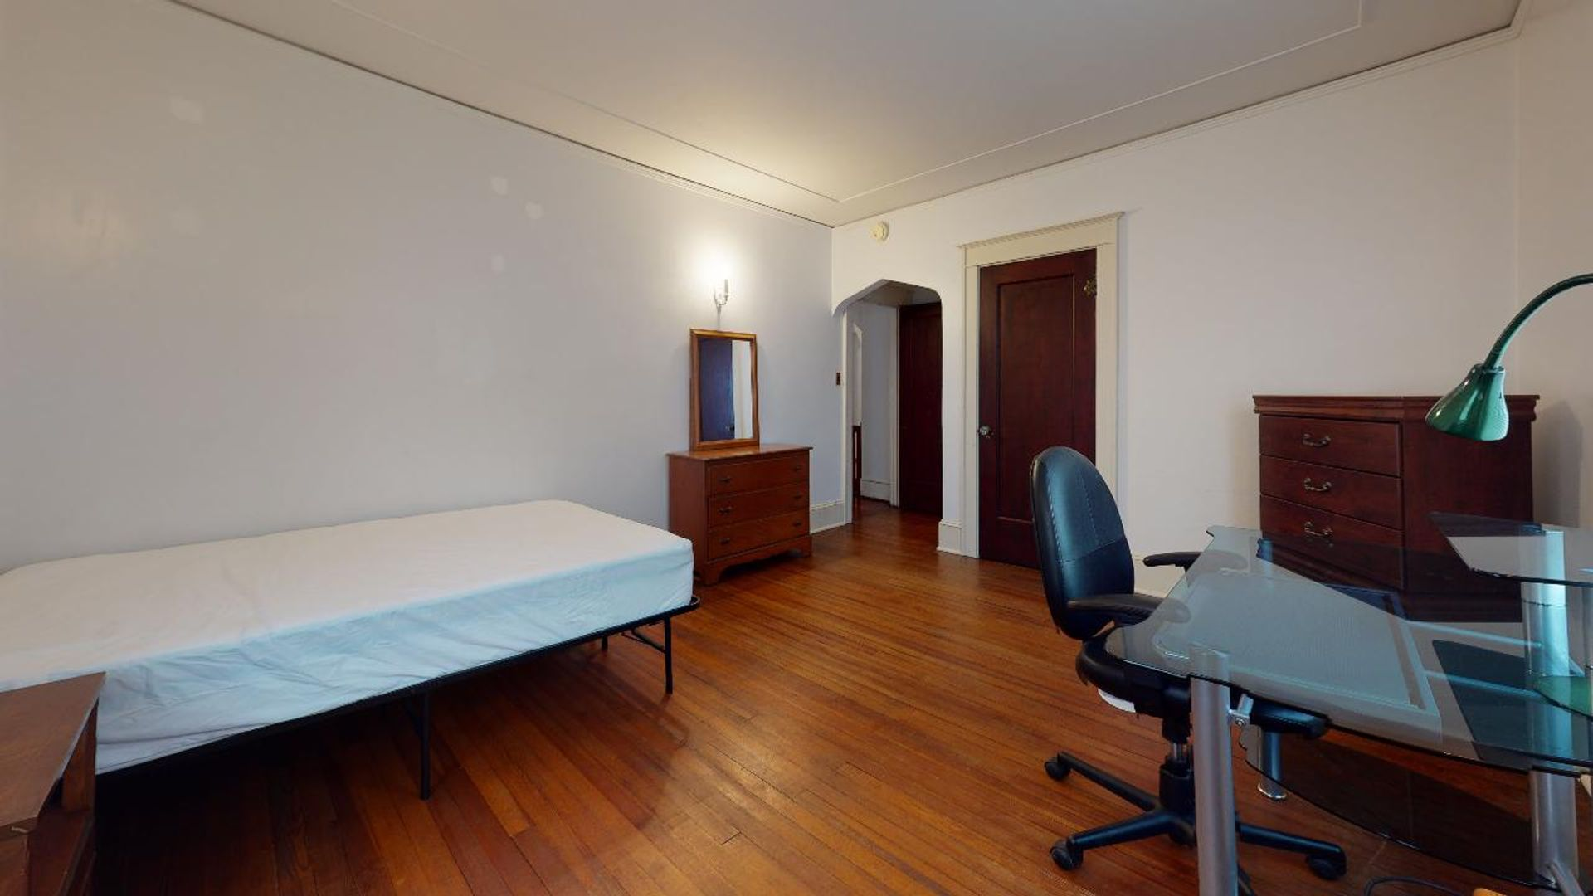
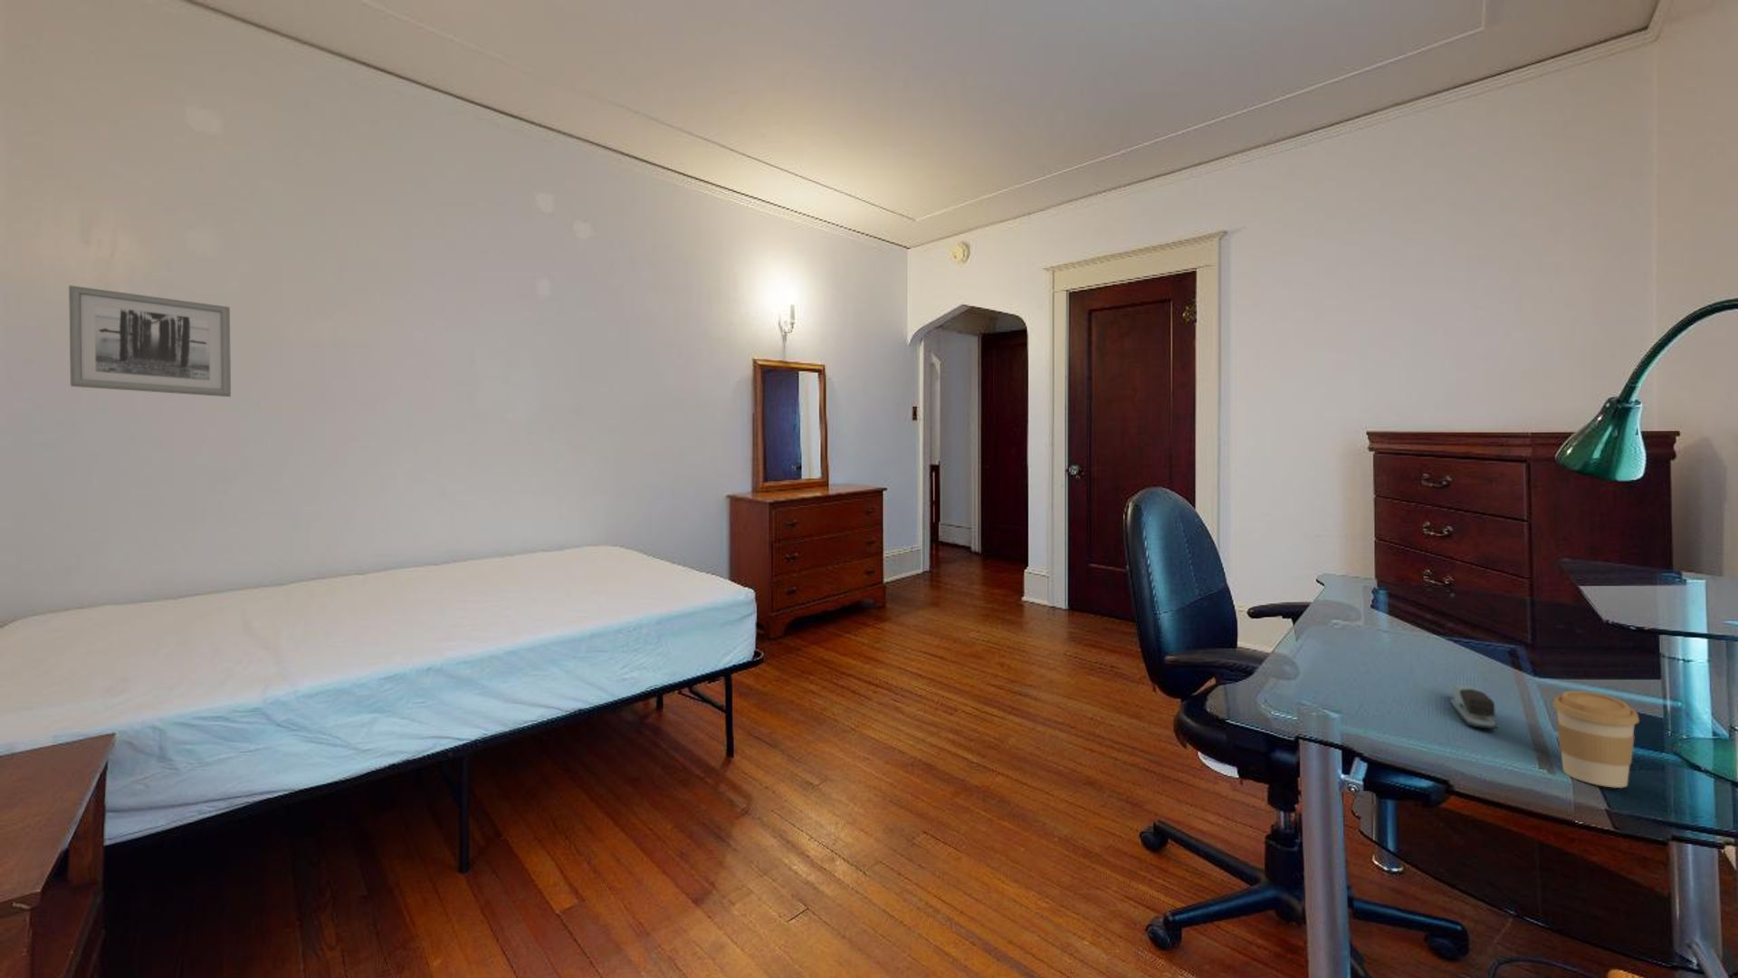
+ wall art [68,284,232,398]
+ coffee cup [1553,690,1640,789]
+ stapler [1450,684,1498,730]
